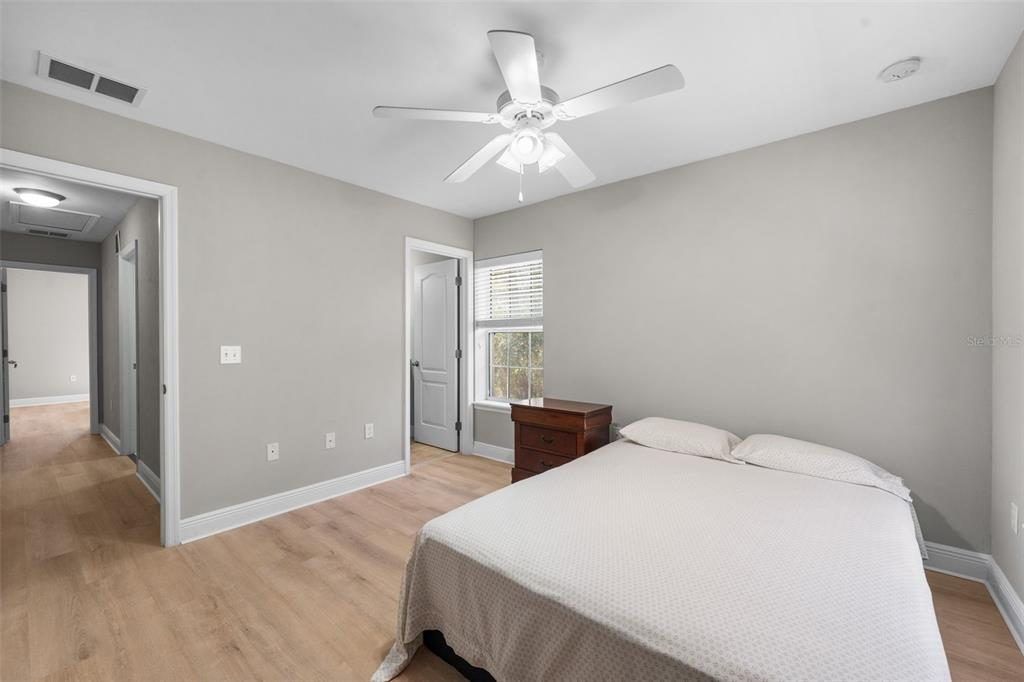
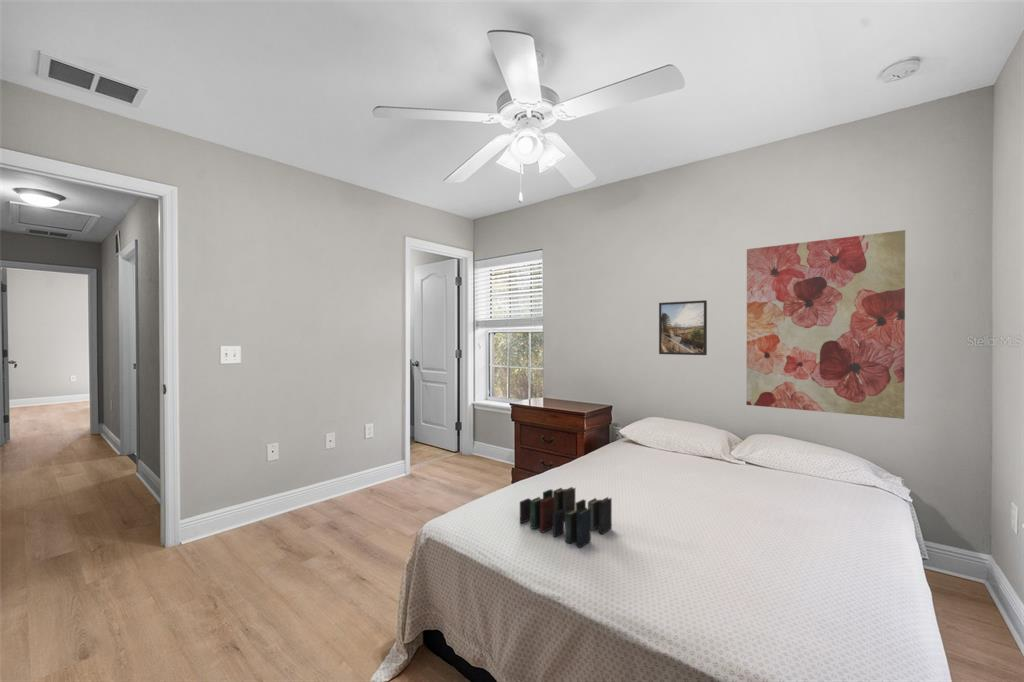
+ wall art [745,229,906,420]
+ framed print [658,299,708,356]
+ book [519,486,613,549]
